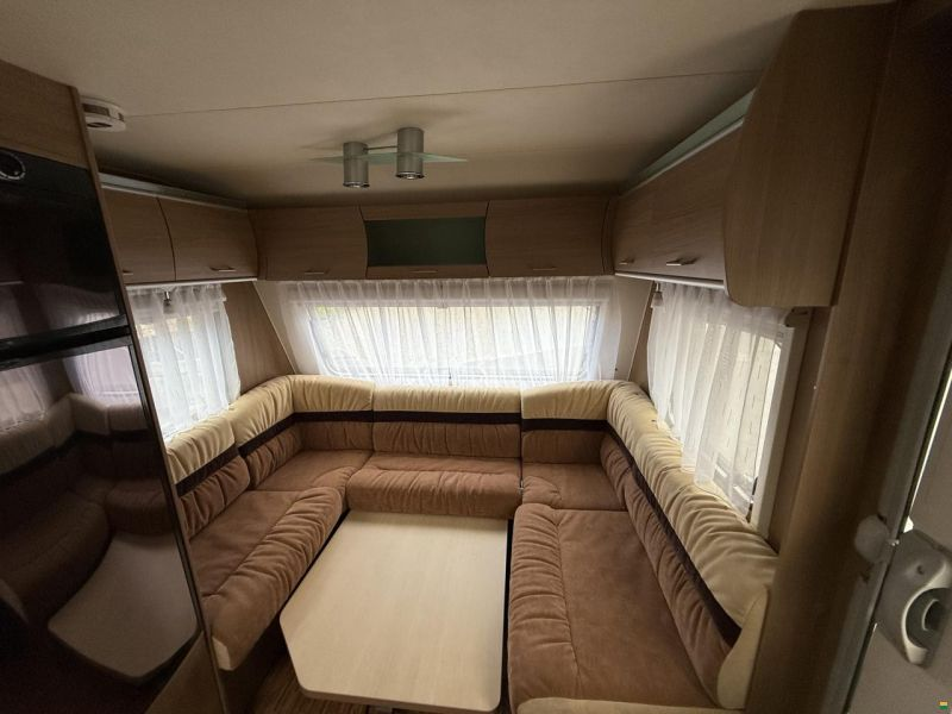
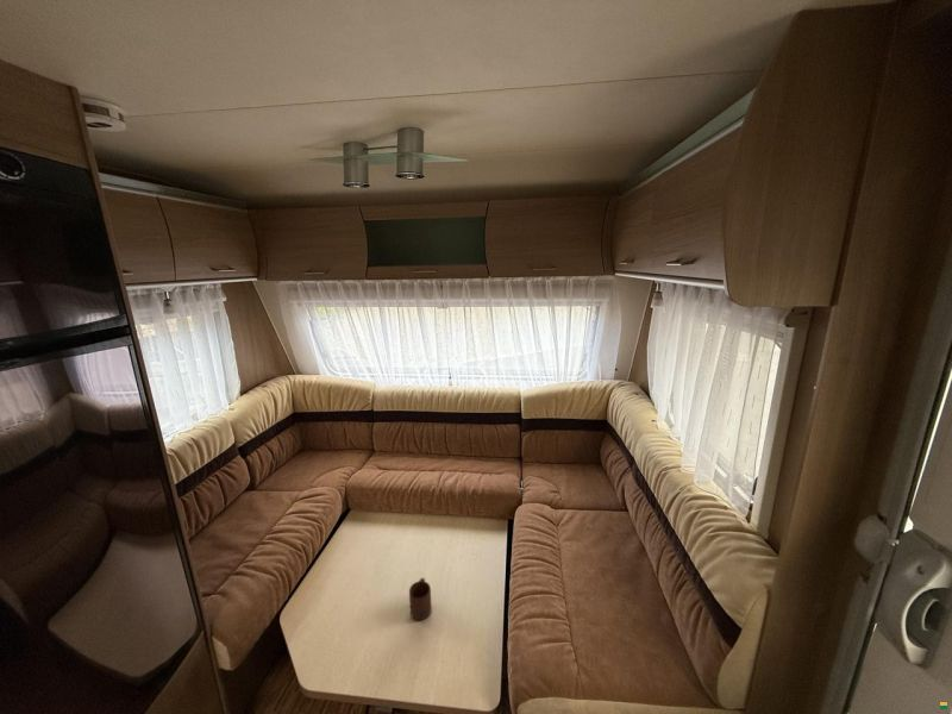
+ cup [408,577,433,621]
